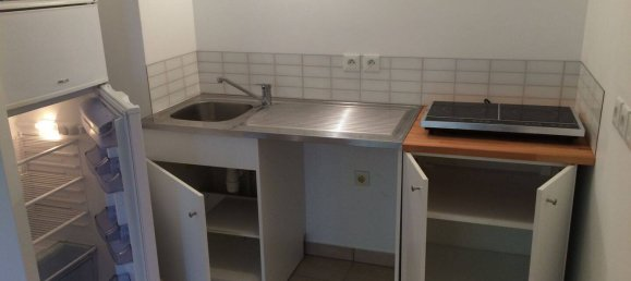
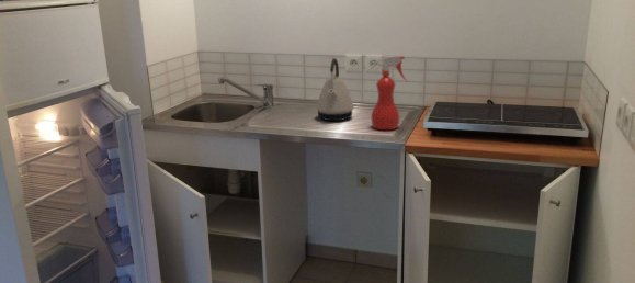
+ kettle [315,57,355,122]
+ spray bottle [371,55,409,131]
